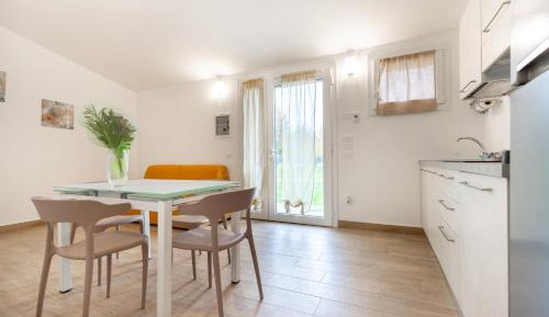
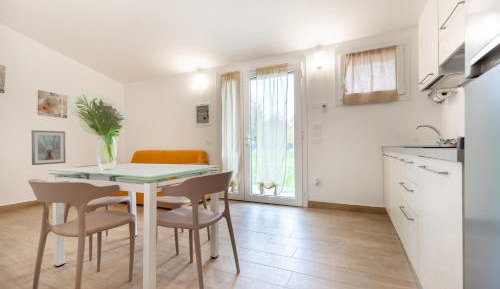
+ picture frame [31,129,67,166]
